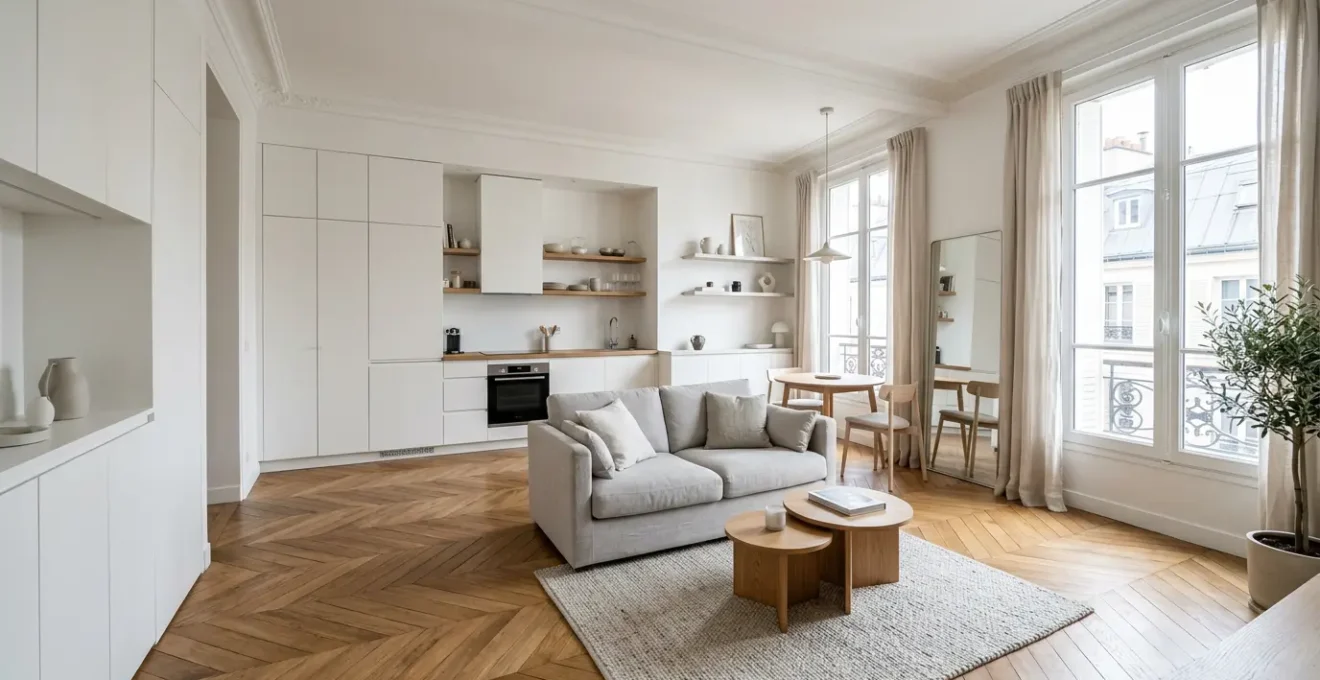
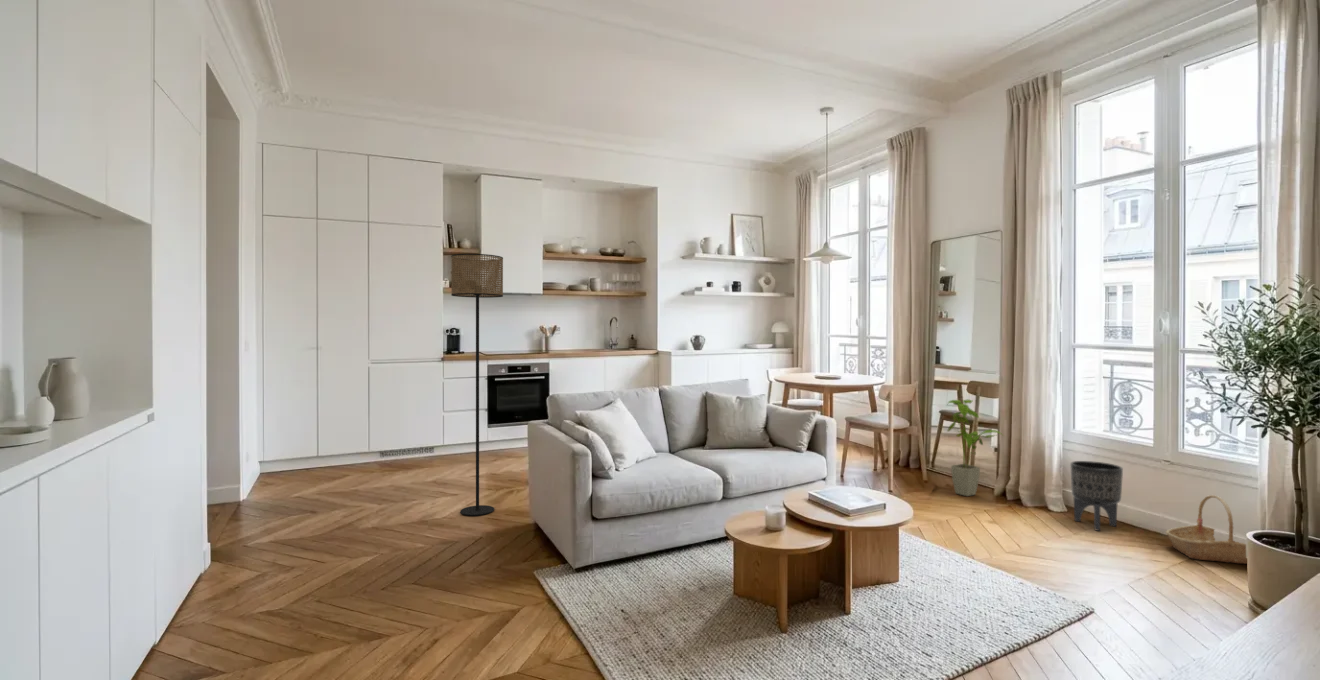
+ house plant [946,398,1005,497]
+ basket [1165,494,1248,565]
+ planter [1069,460,1124,532]
+ floor lamp [450,253,504,517]
